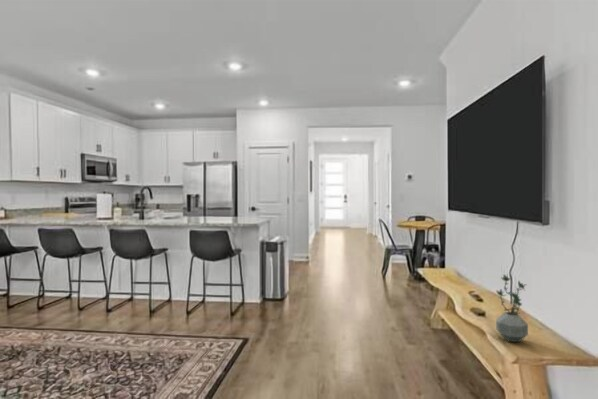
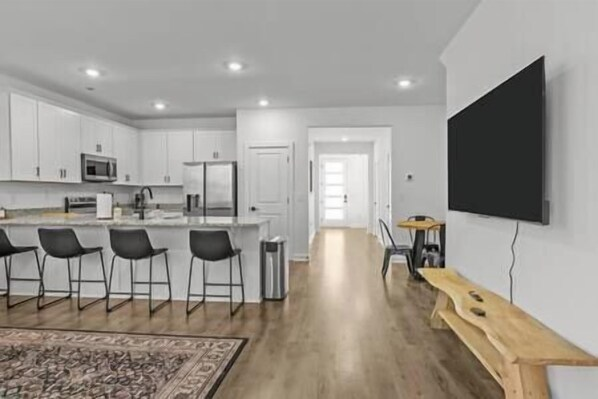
- potted plant [495,273,529,343]
